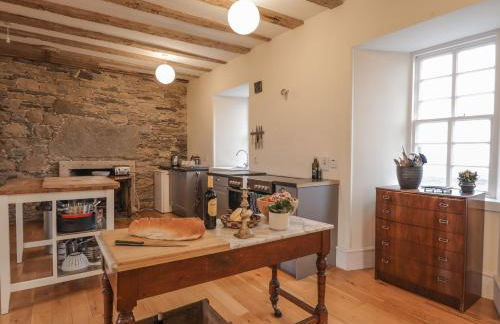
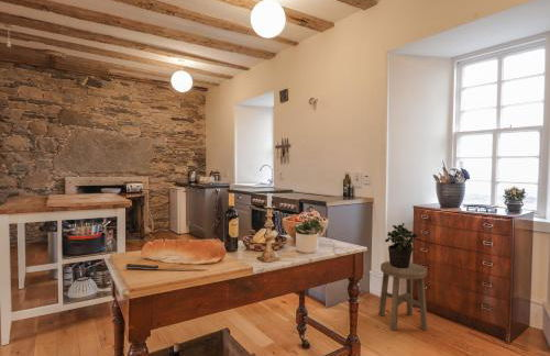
+ stool [377,260,429,332]
+ potted plant [384,222,419,268]
